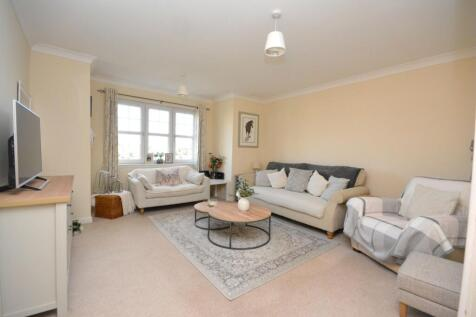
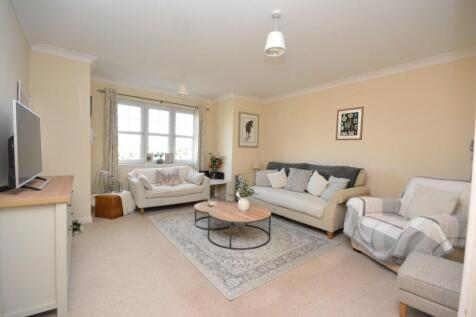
+ wall art [335,105,365,141]
